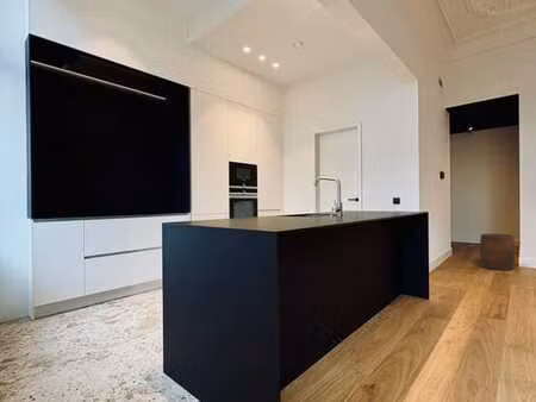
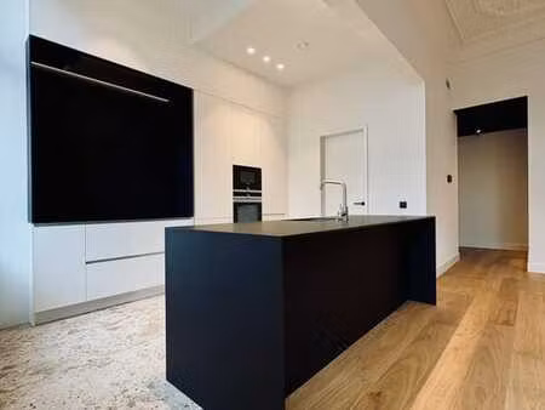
- stool [478,233,517,271]
